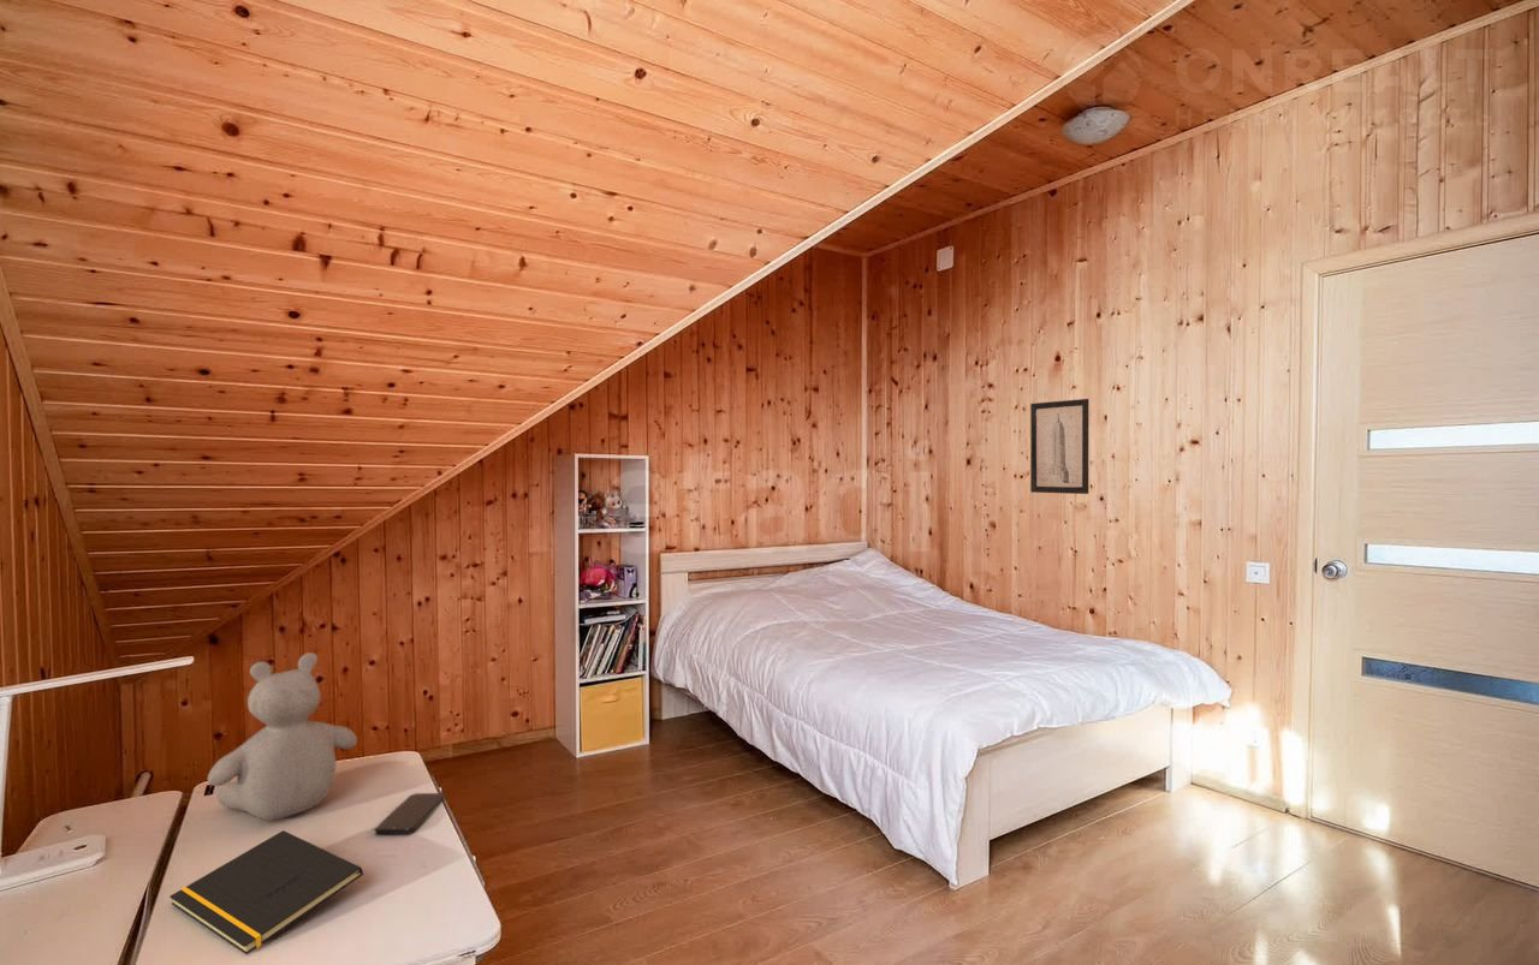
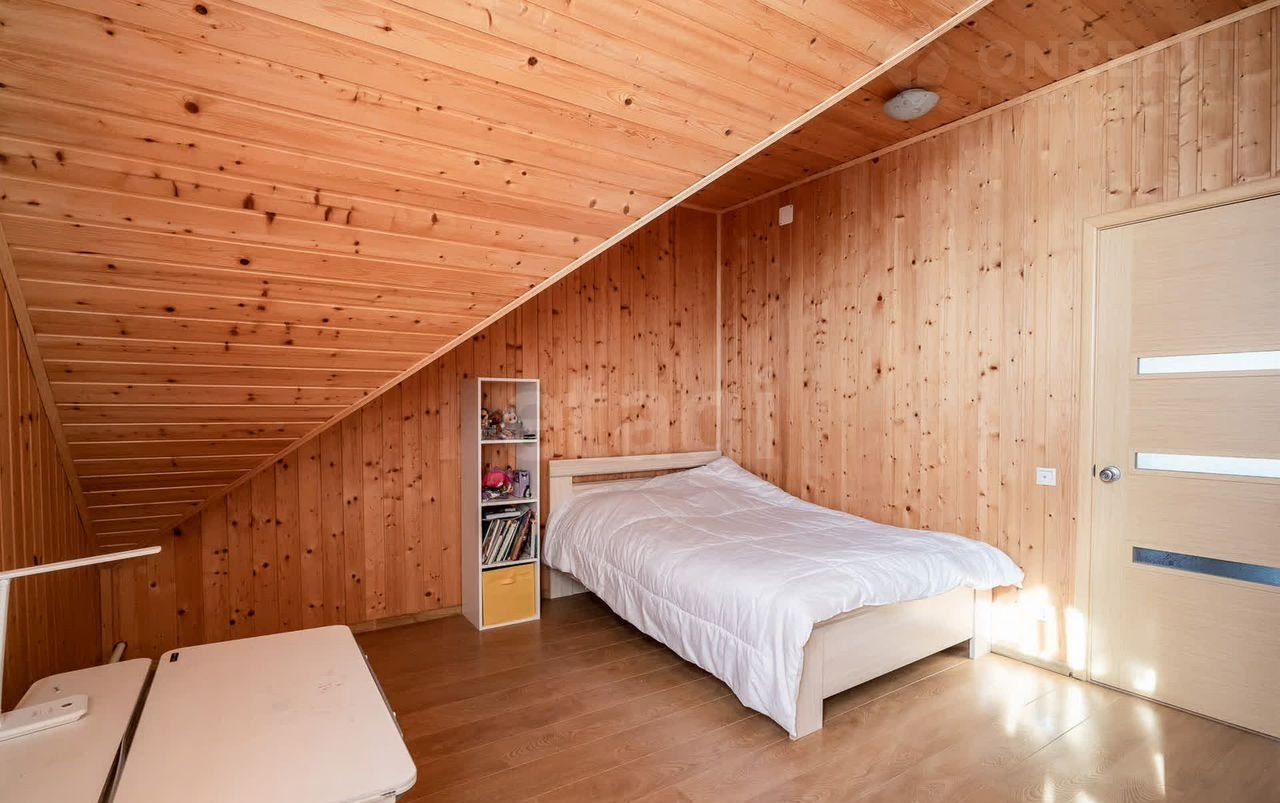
- teddy bear [207,651,358,821]
- smartphone [374,792,446,835]
- notepad [168,829,364,955]
- wall art [1029,398,1089,495]
